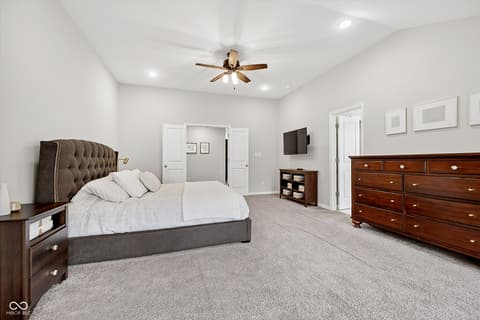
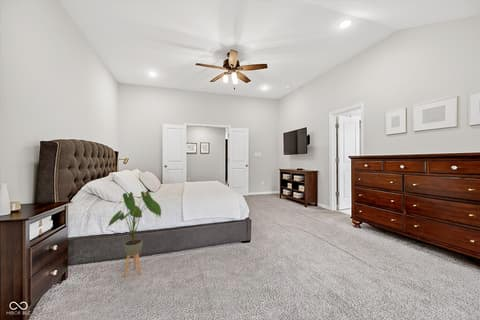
+ house plant [107,190,162,277]
